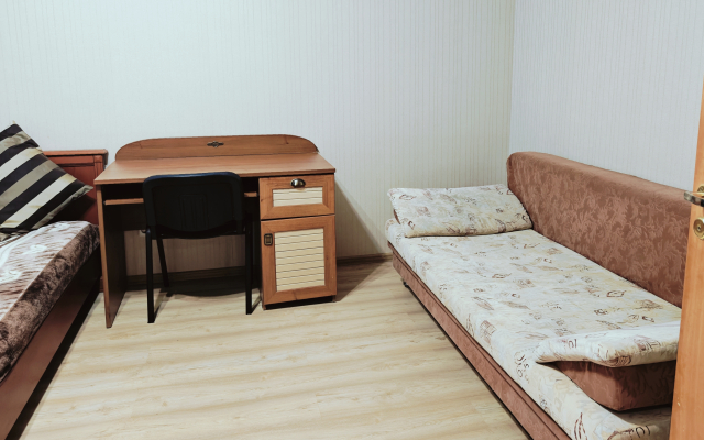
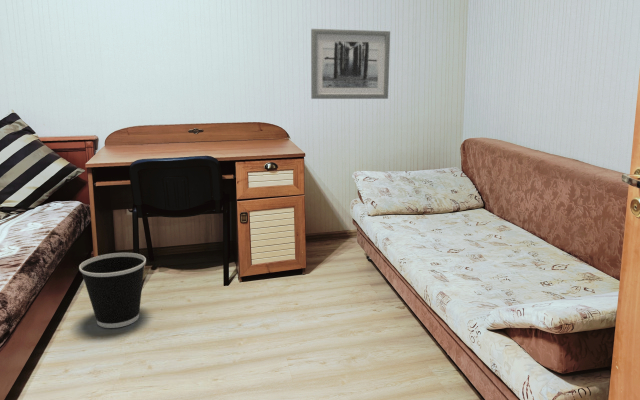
+ wall art [310,28,391,100]
+ wastebasket [78,252,147,329]
